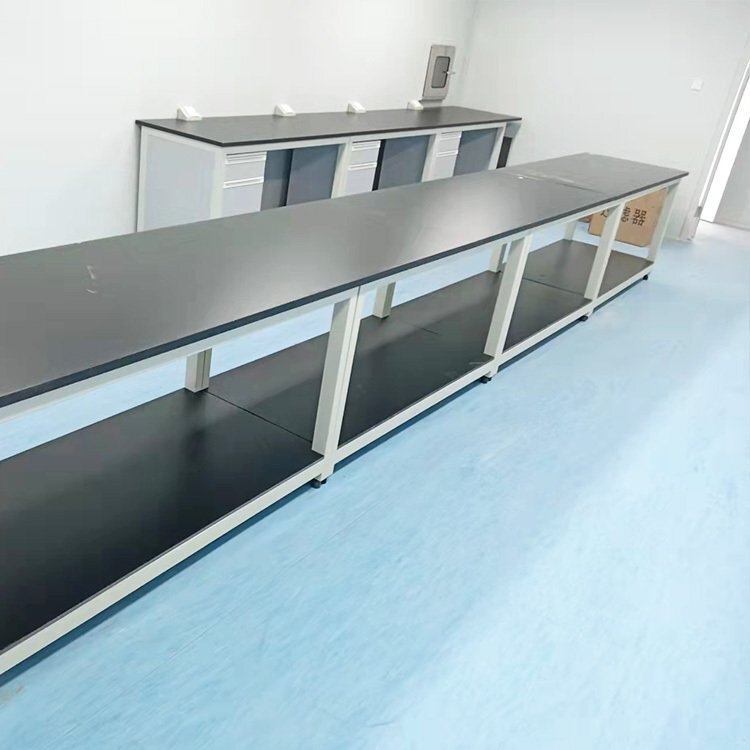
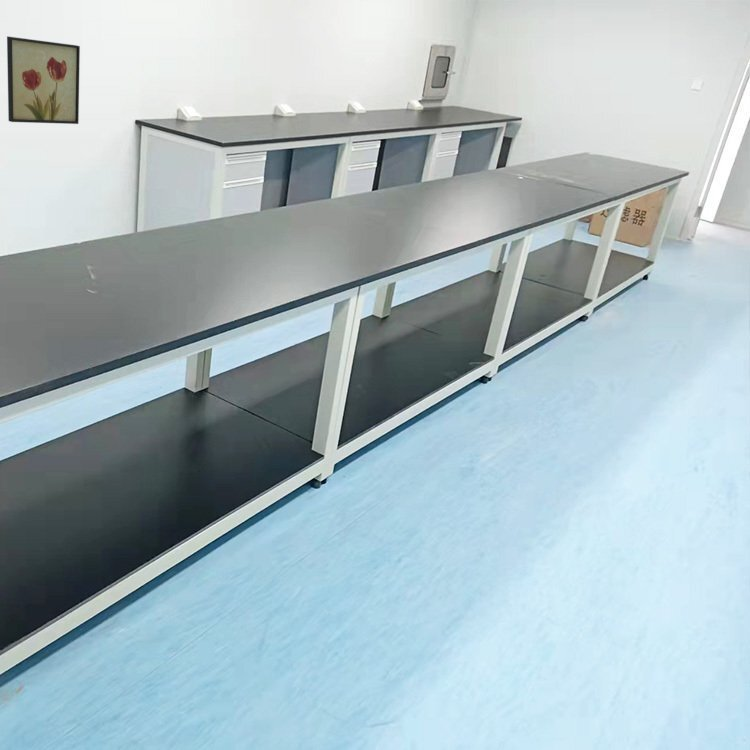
+ wall art [6,35,81,125]
